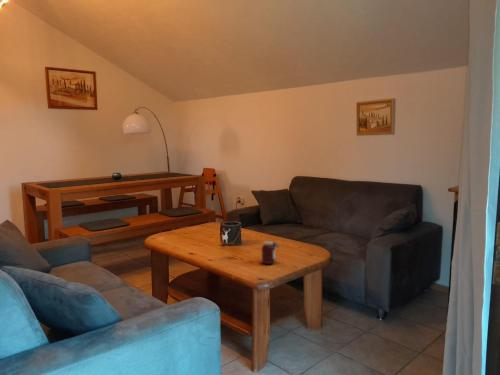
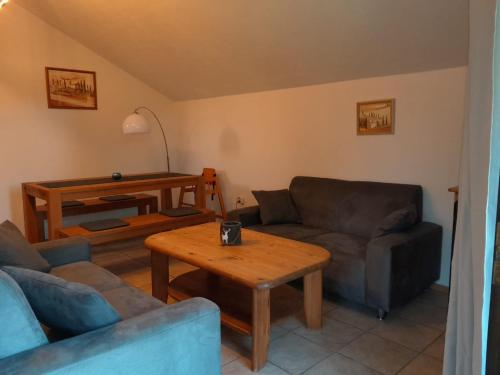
- jar [261,240,282,265]
